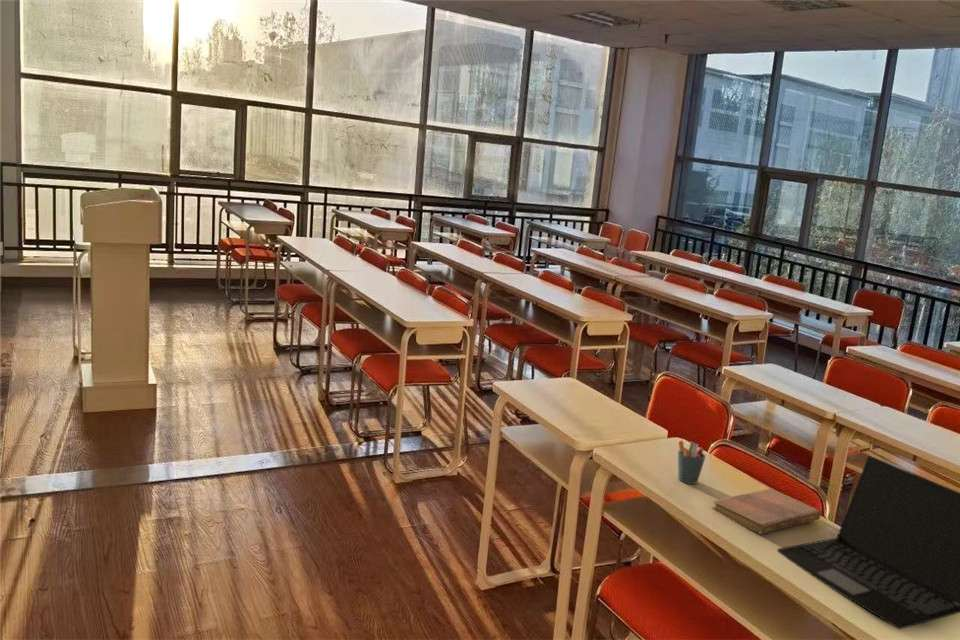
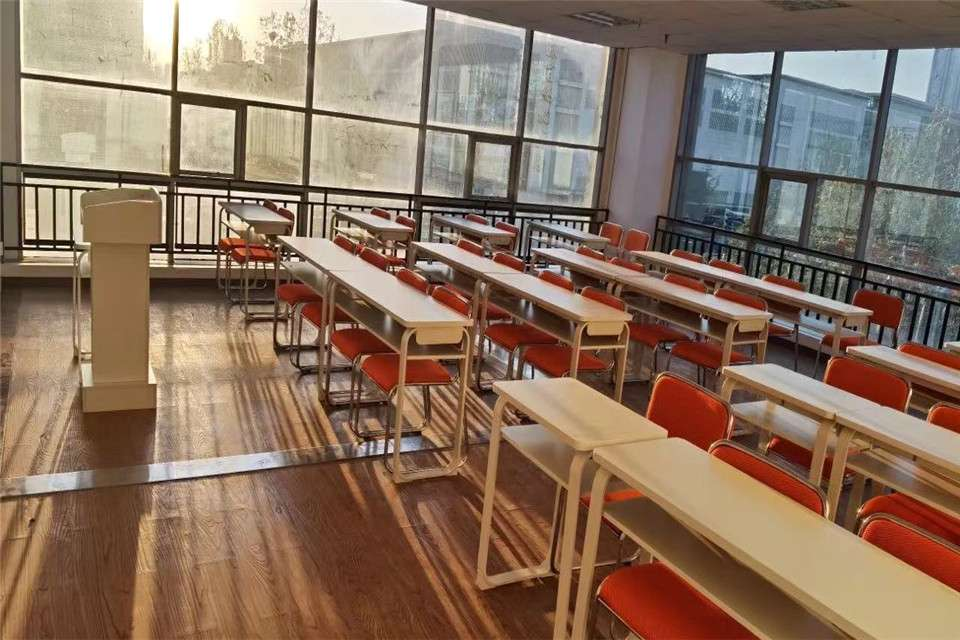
- laptop [776,454,960,630]
- notebook [712,488,822,535]
- pen holder [677,440,707,485]
